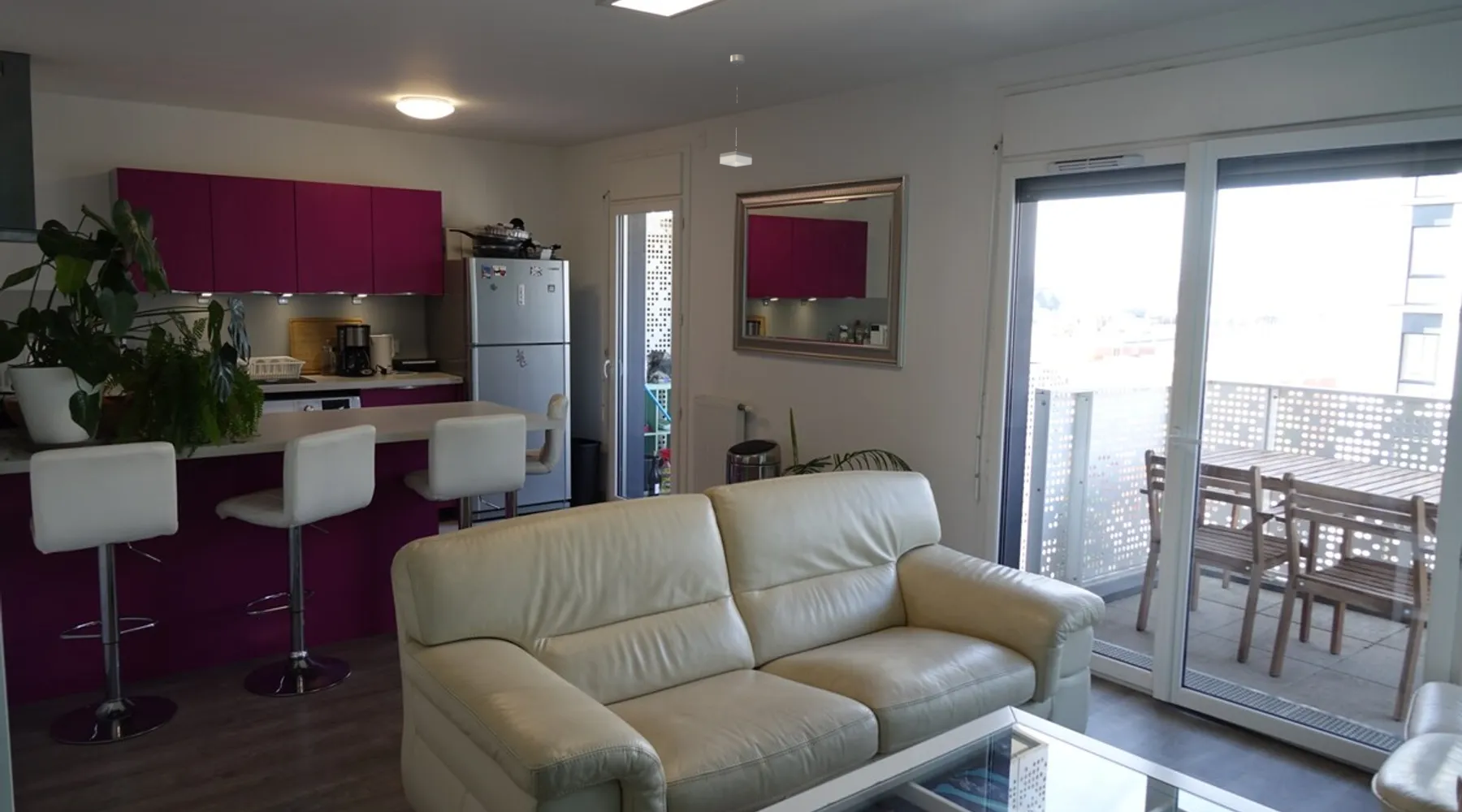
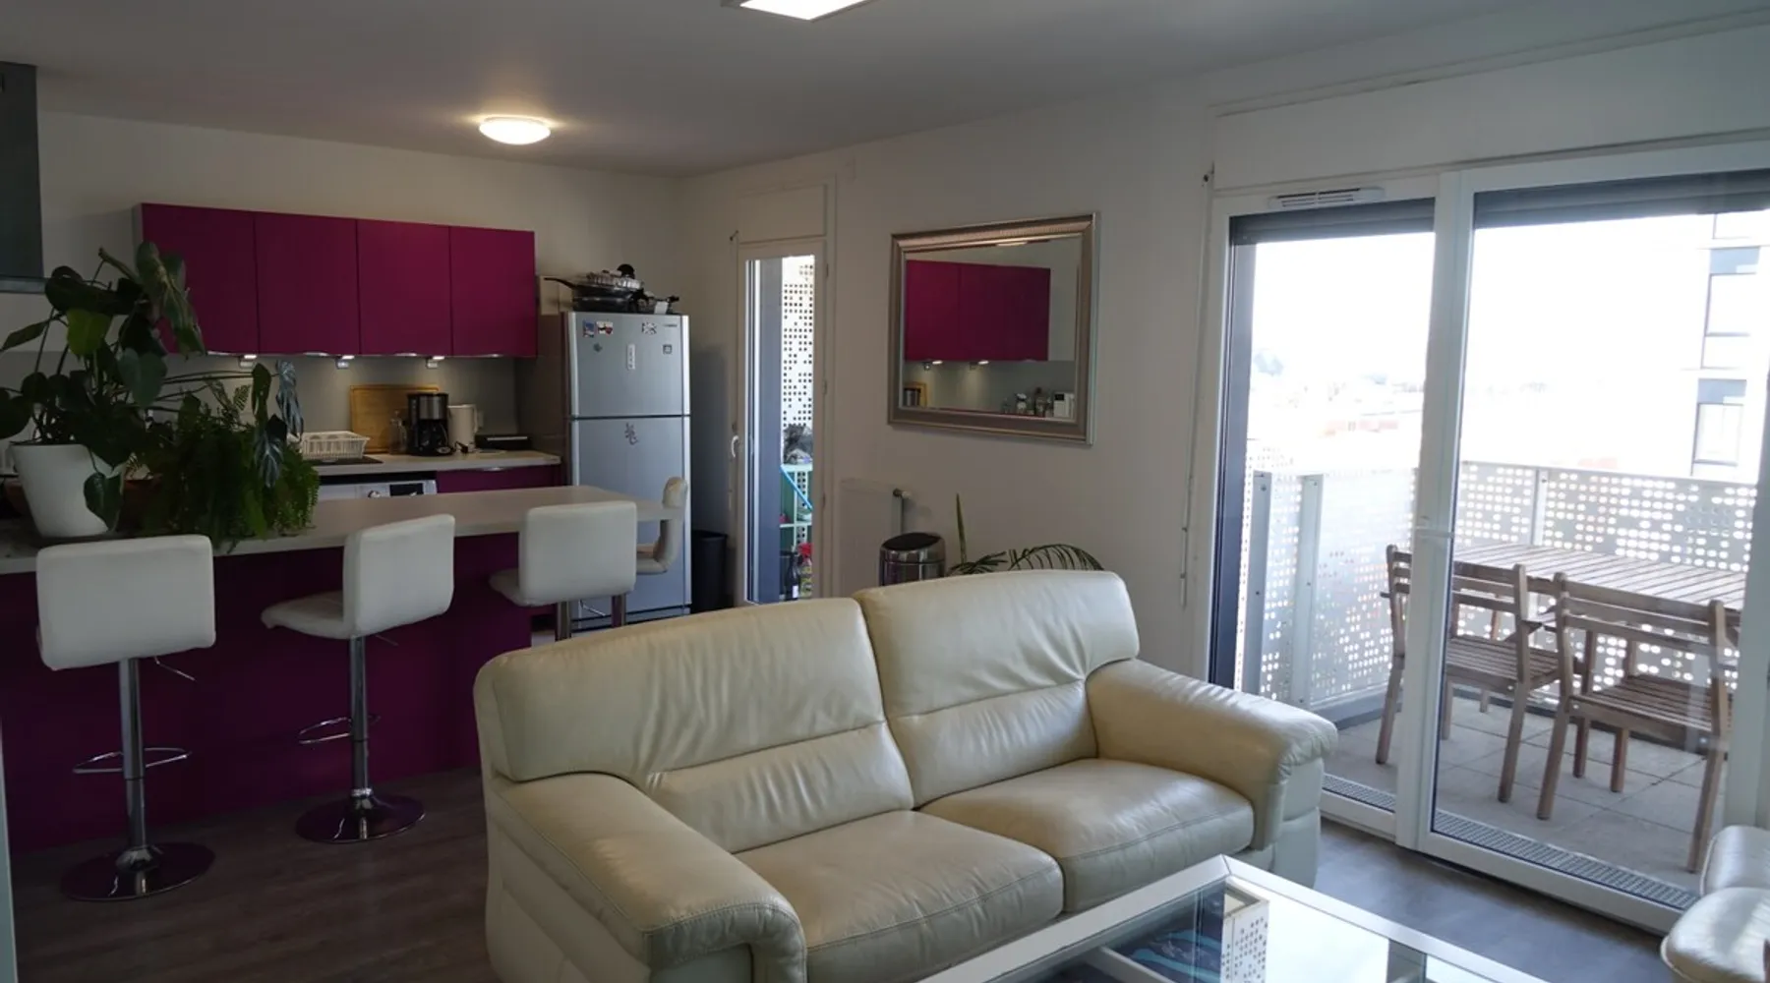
- pendant lamp [719,54,753,167]
